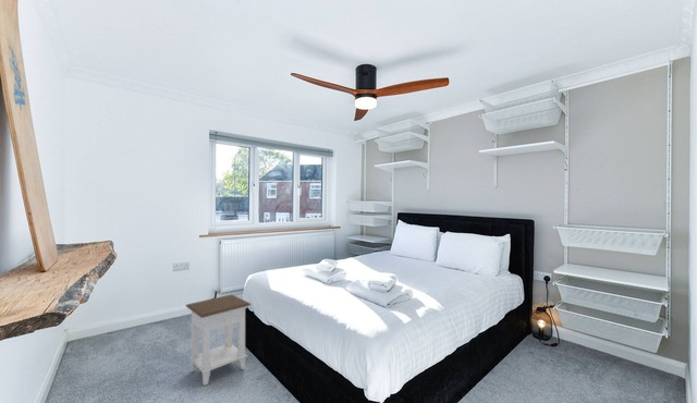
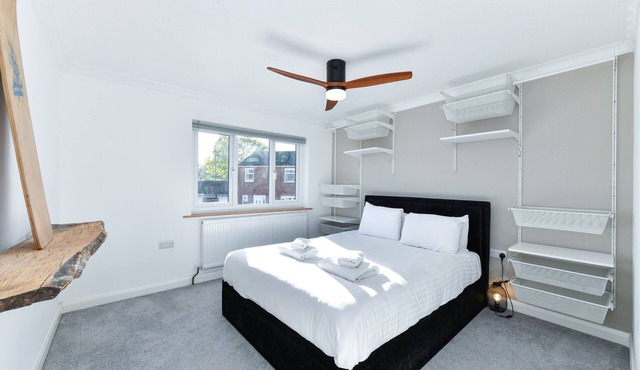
- nightstand [184,293,253,387]
